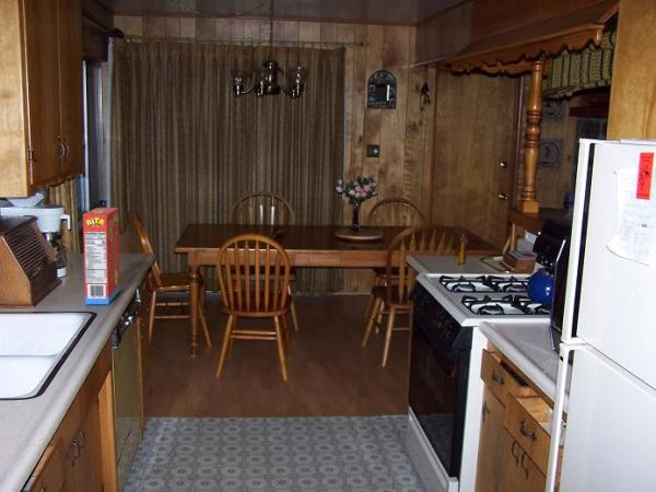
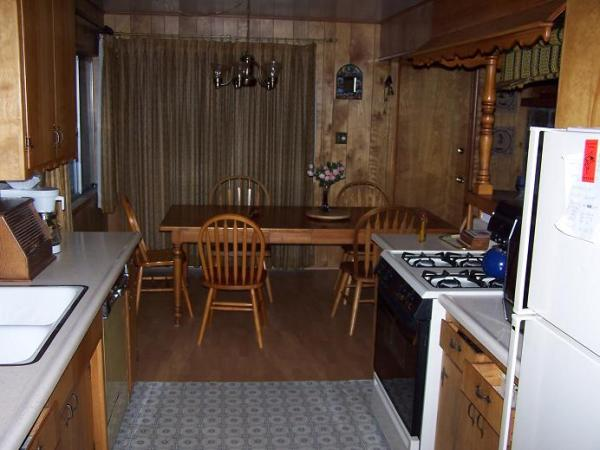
- cereal box [82,207,121,305]
